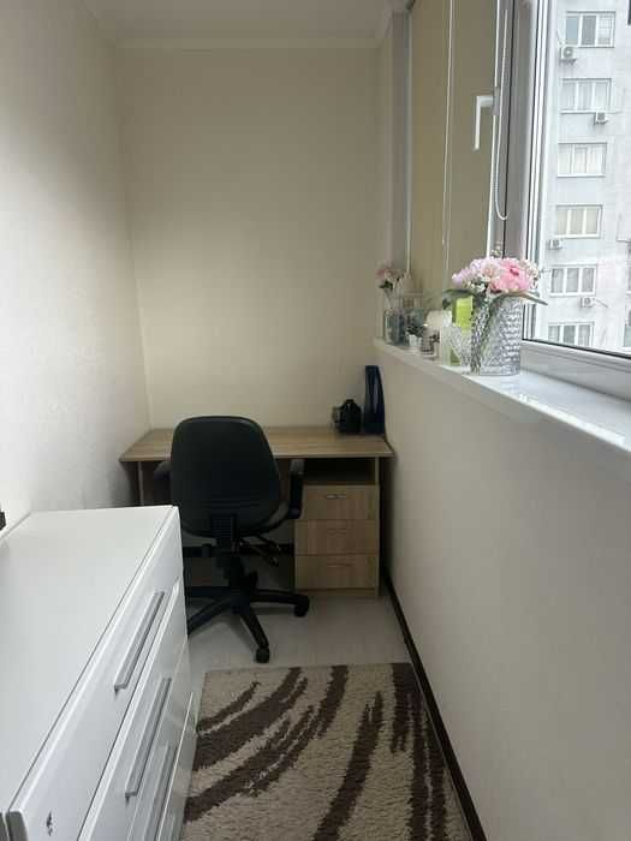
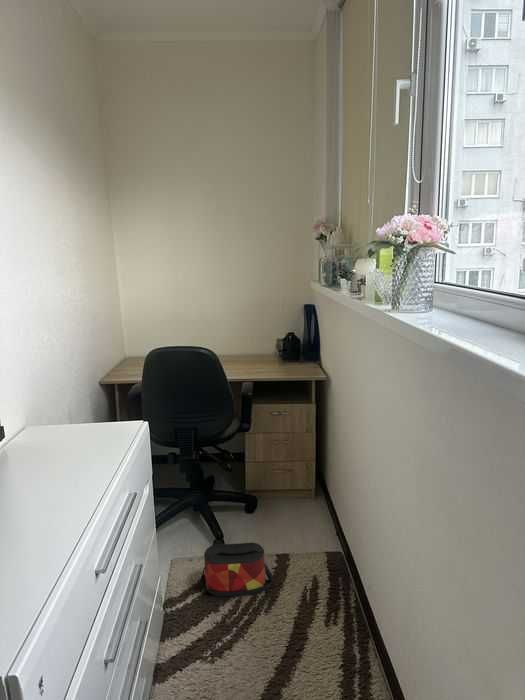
+ bag [200,542,274,597]
